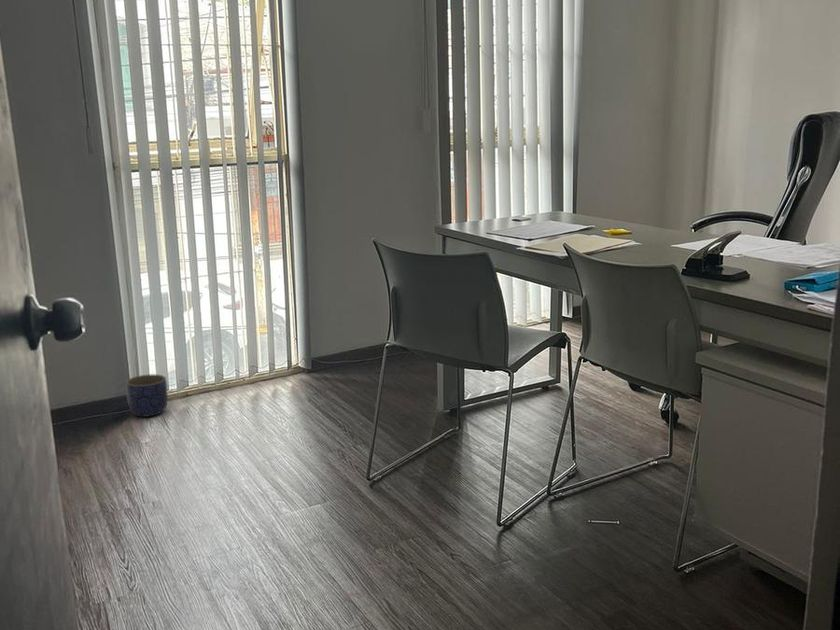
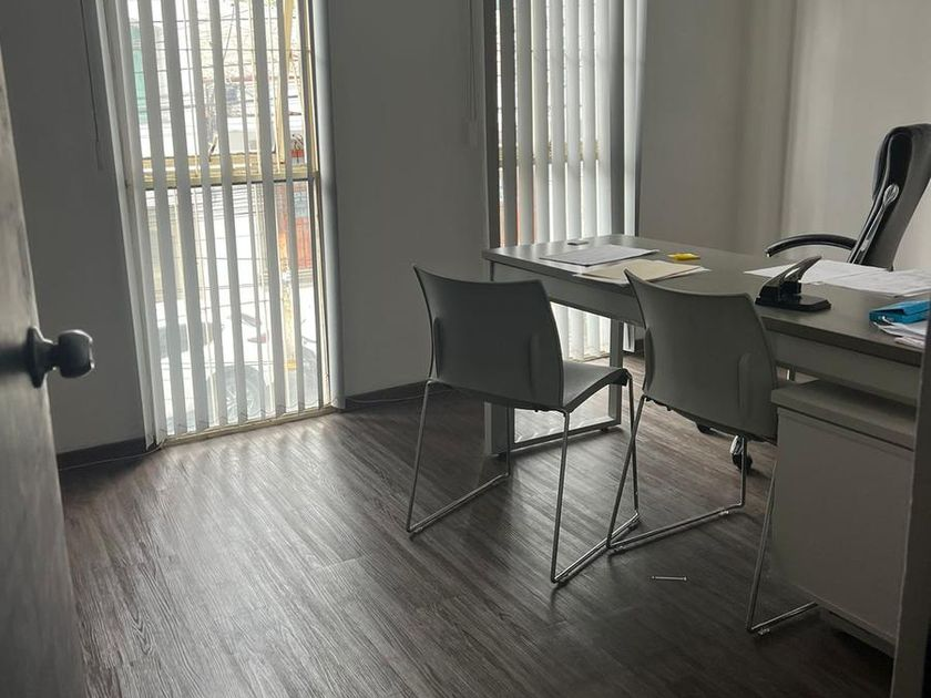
- planter [125,374,169,418]
